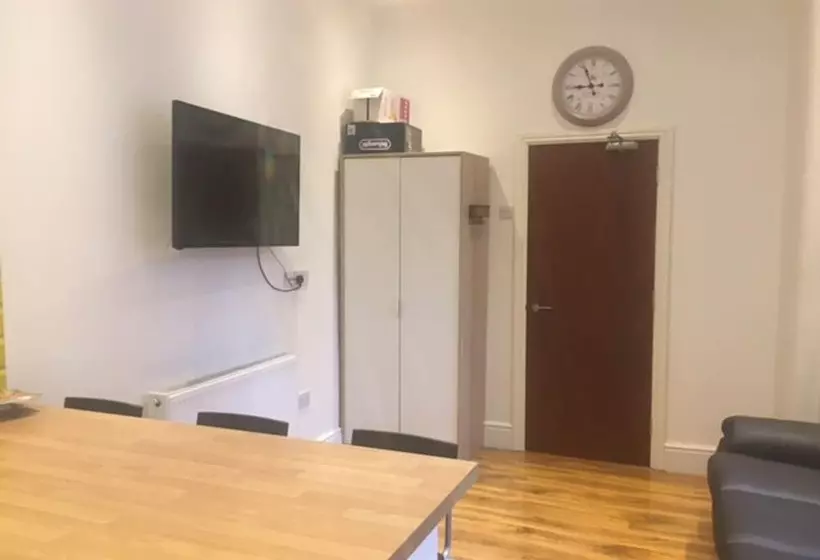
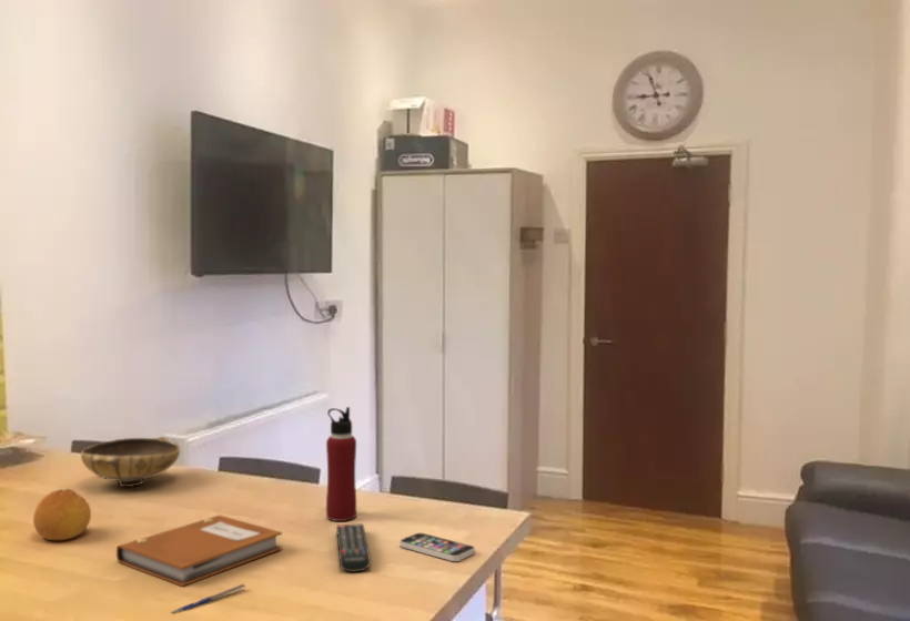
+ fruit [32,488,92,542]
+ bowl [80,436,181,488]
+ water bottle [325,406,357,522]
+ remote control [335,522,372,573]
+ pen [170,583,245,615]
+ notebook [115,515,283,588]
+ smartphone [398,532,476,562]
